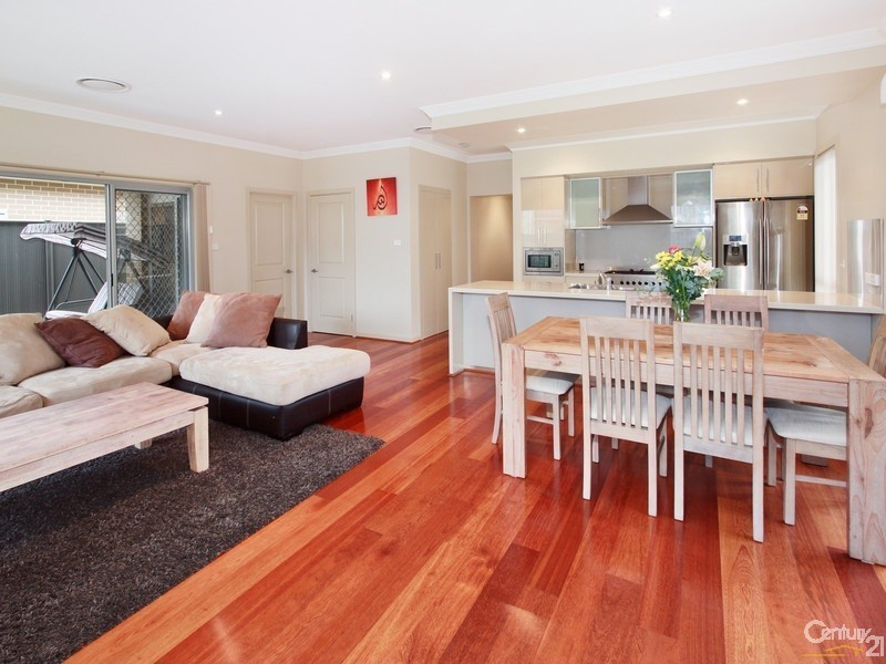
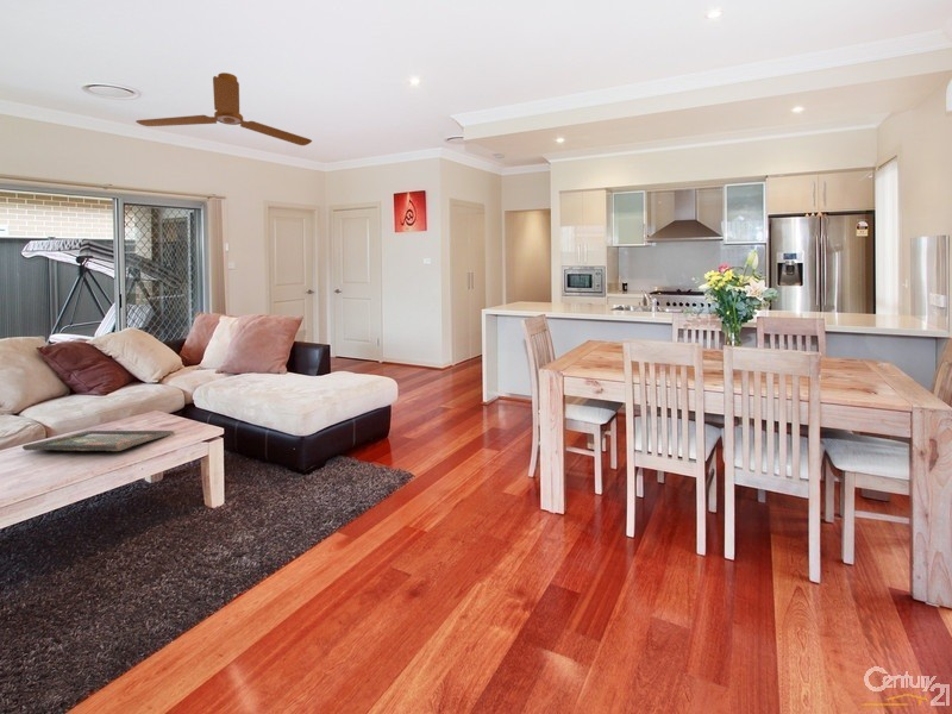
+ decorative tray [21,430,175,452]
+ ceiling fan [134,71,313,146]
